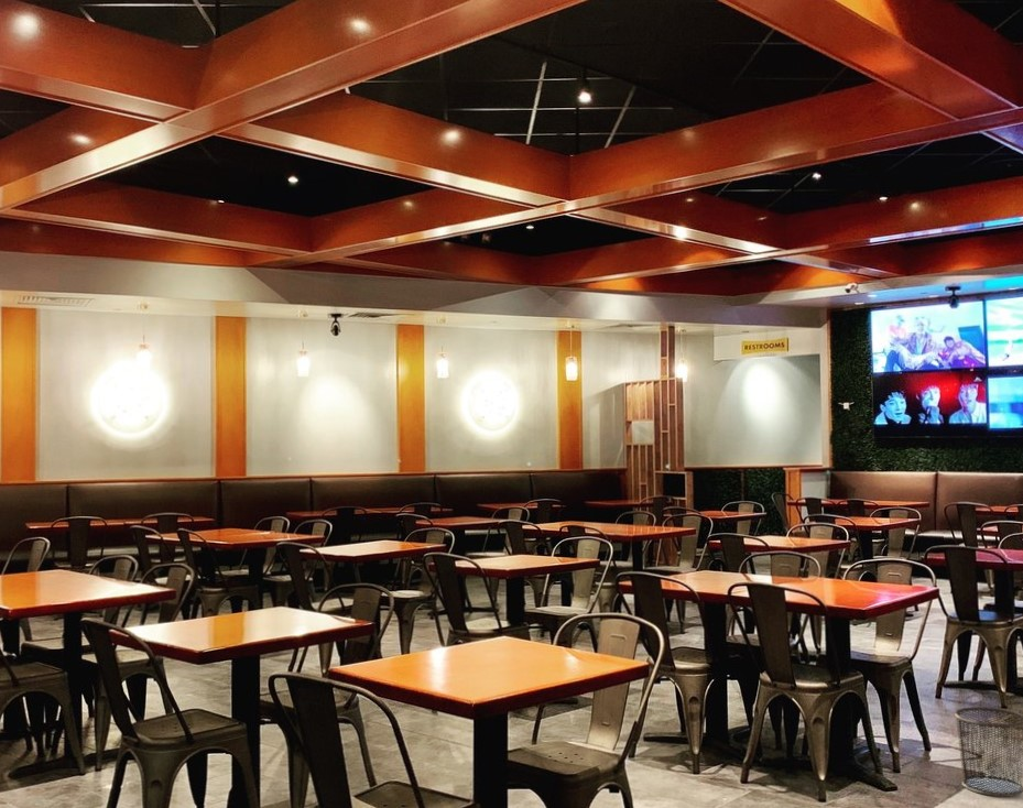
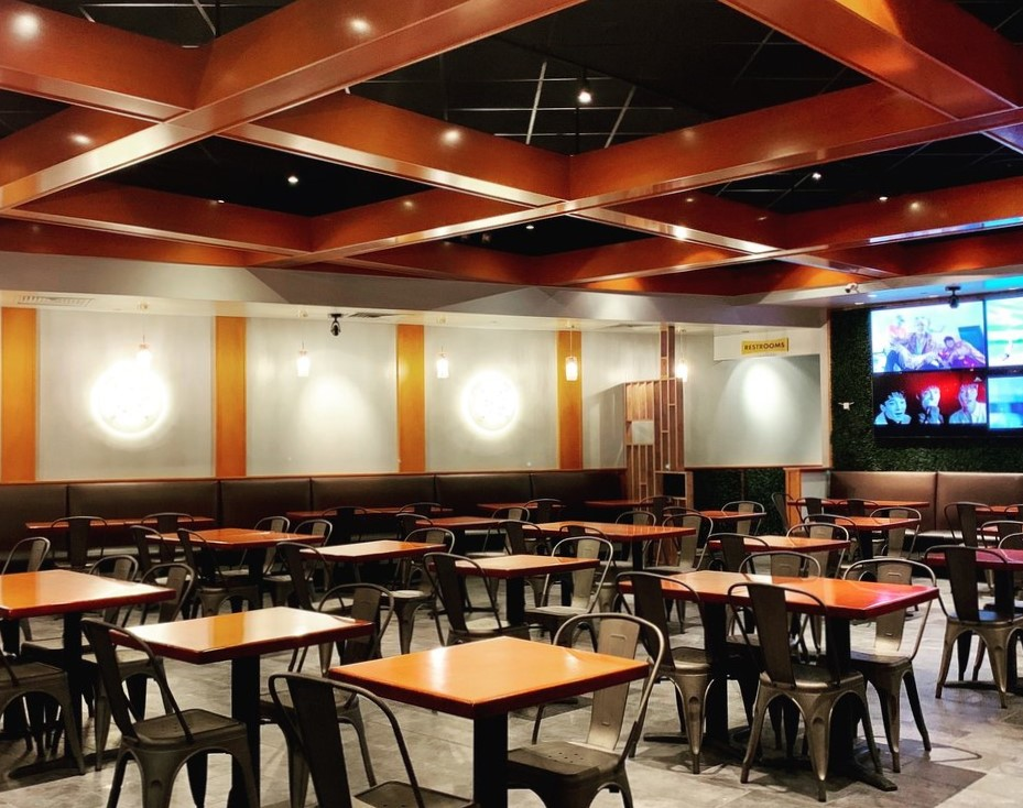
- waste bin [953,706,1023,798]
